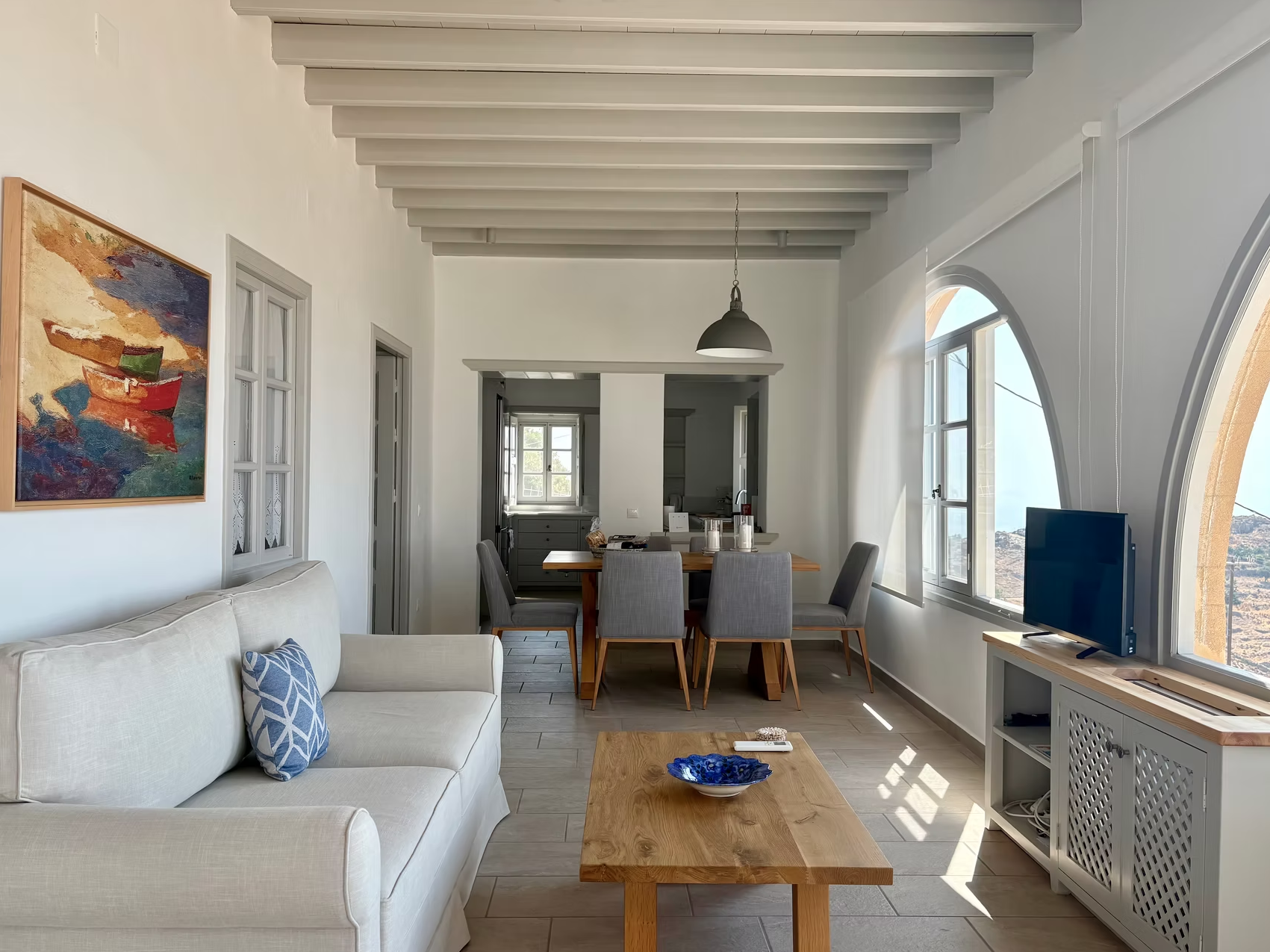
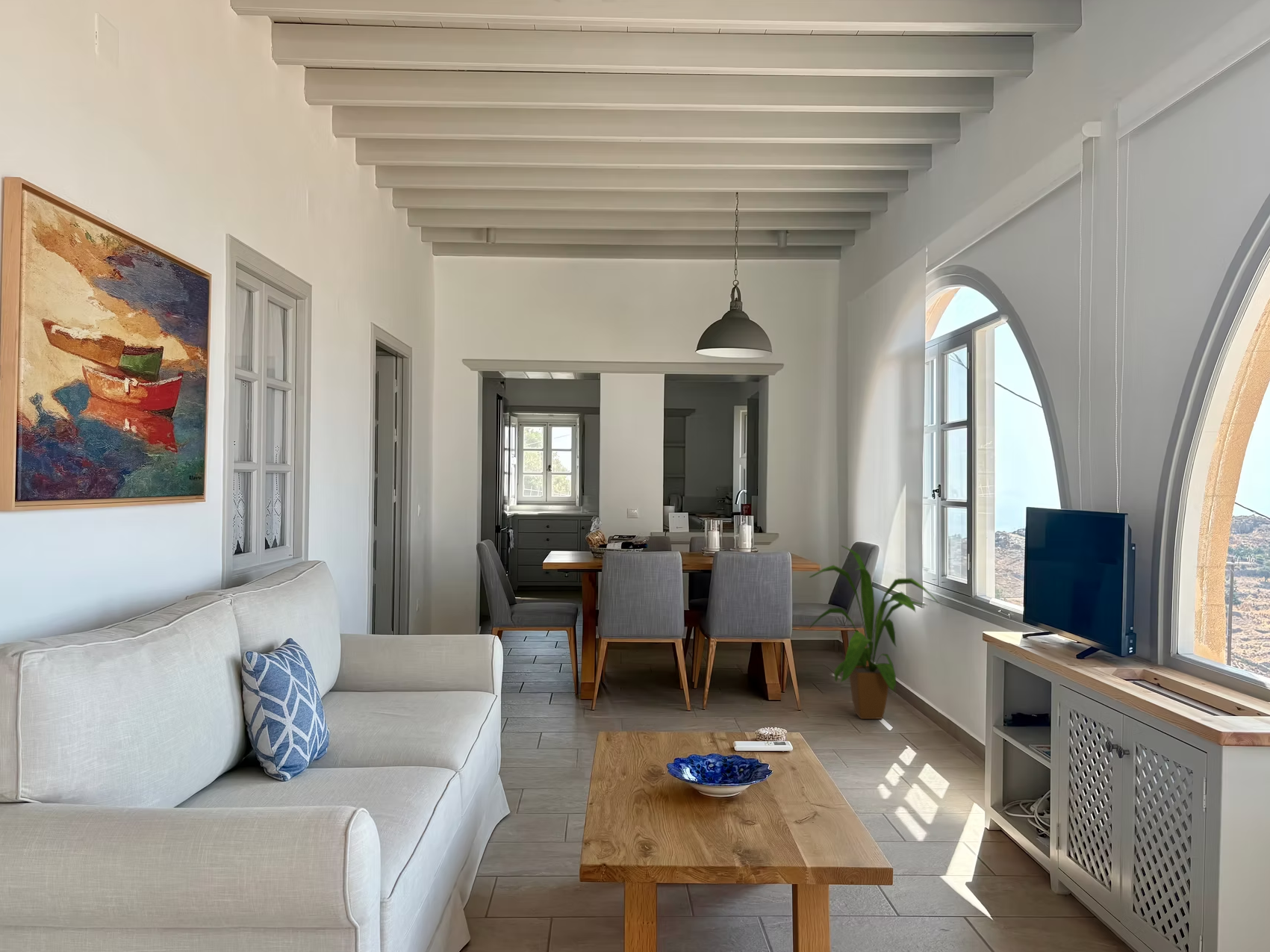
+ house plant [808,544,940,720]
